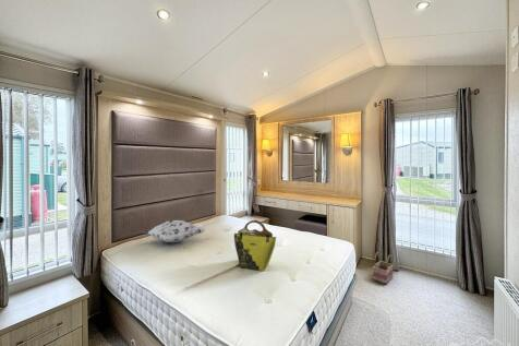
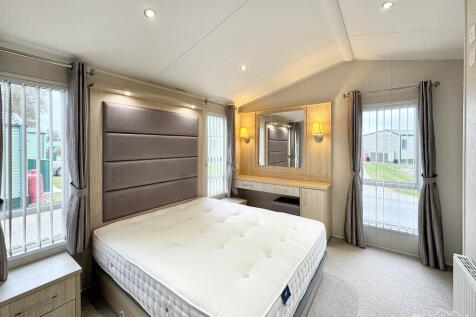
- basket [373,251,395,285]
- decorative pillow [141,219,206,243]
- tote bag [233,219,277,272]
